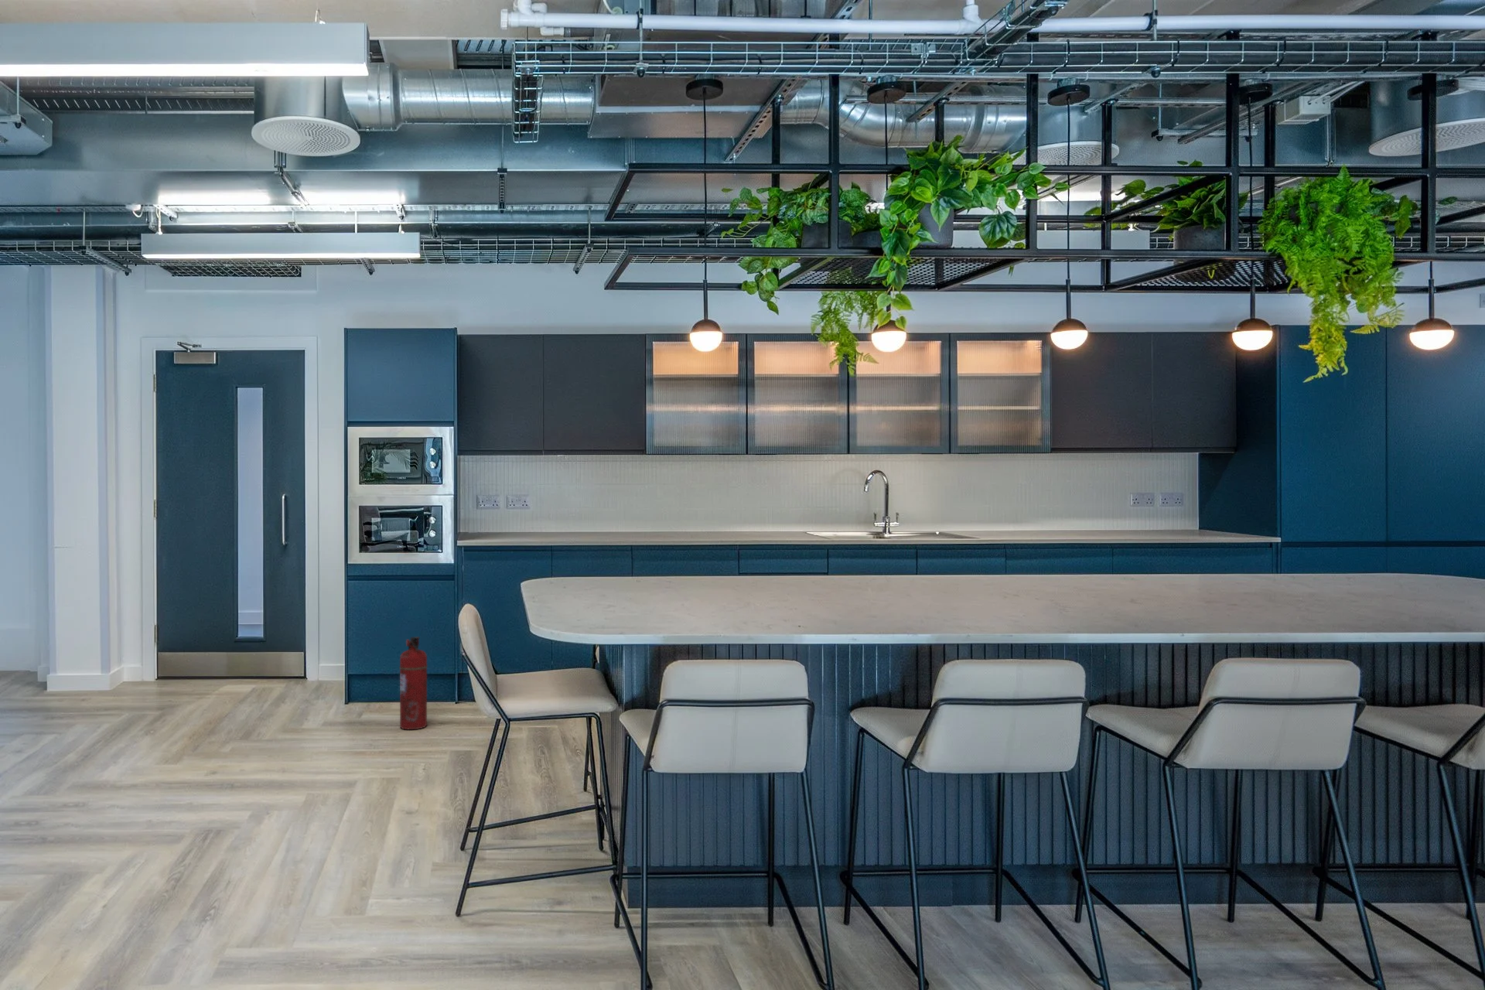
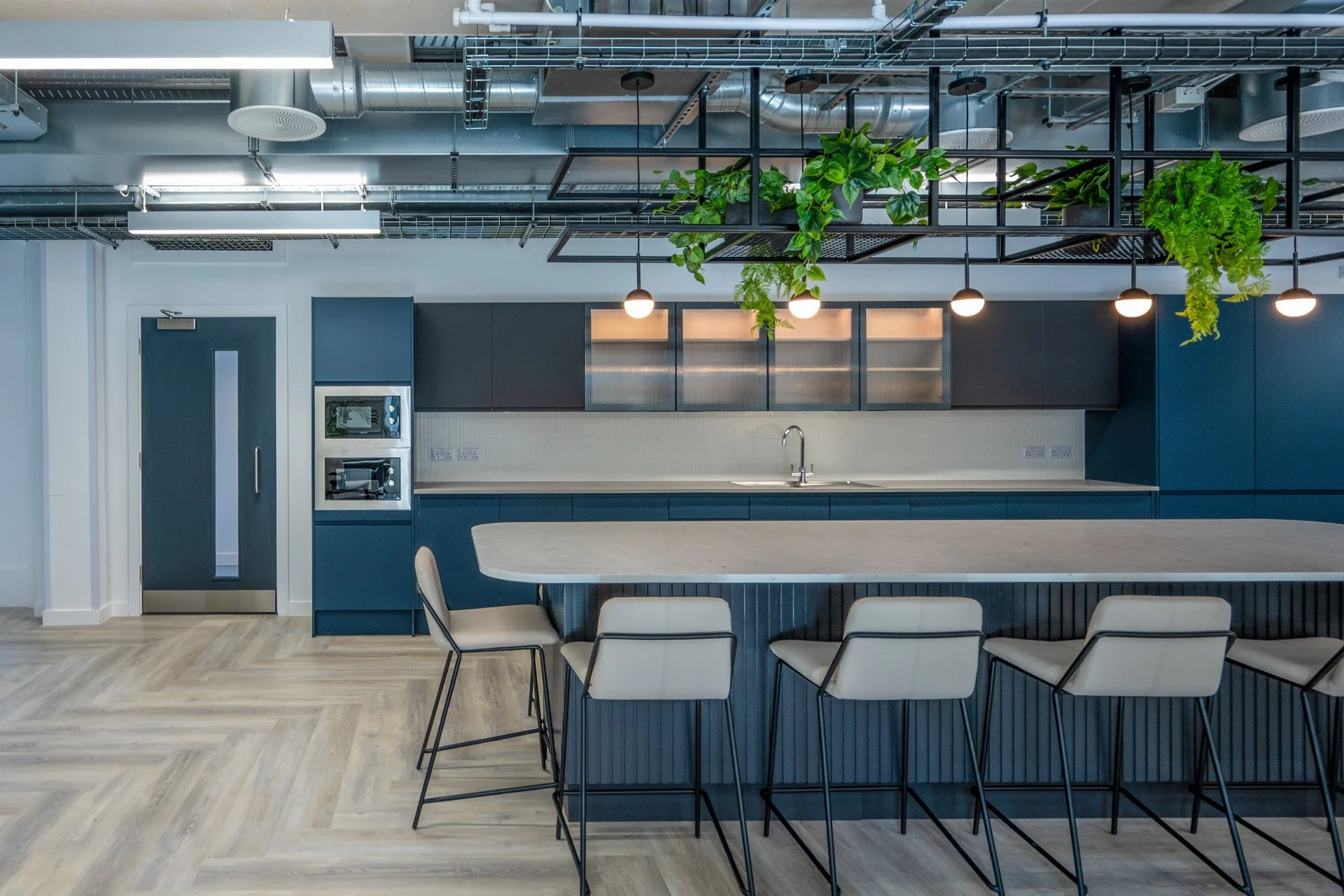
- fire extinguisher [399,635,429,730]
